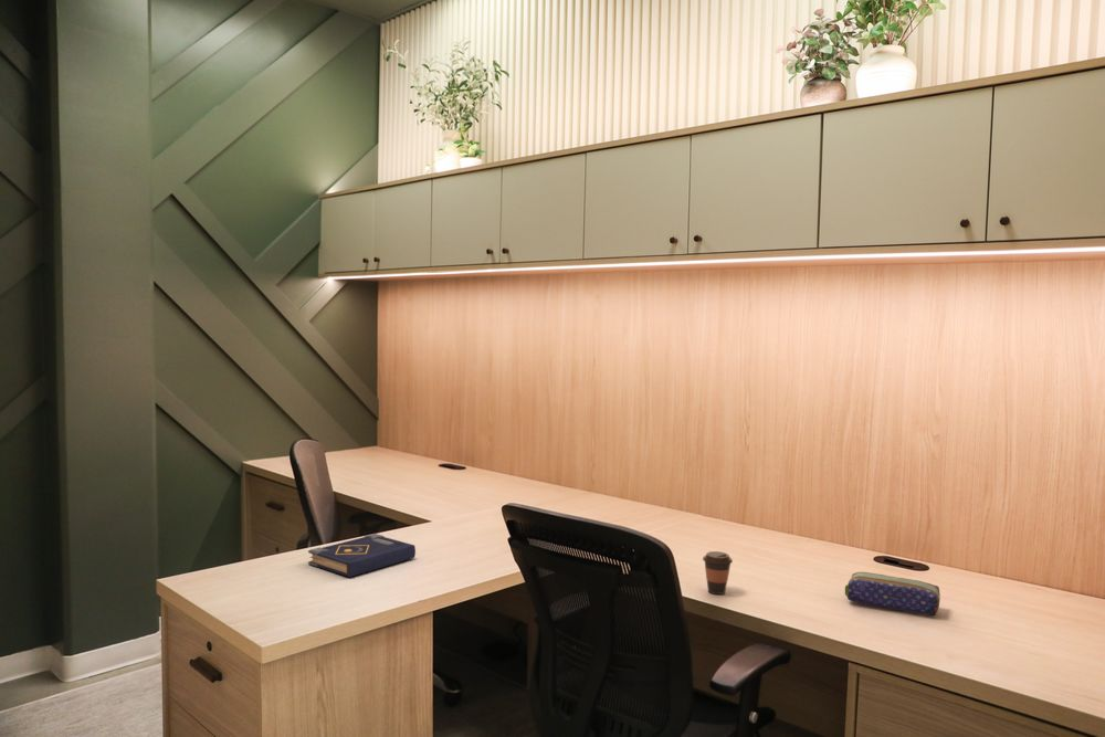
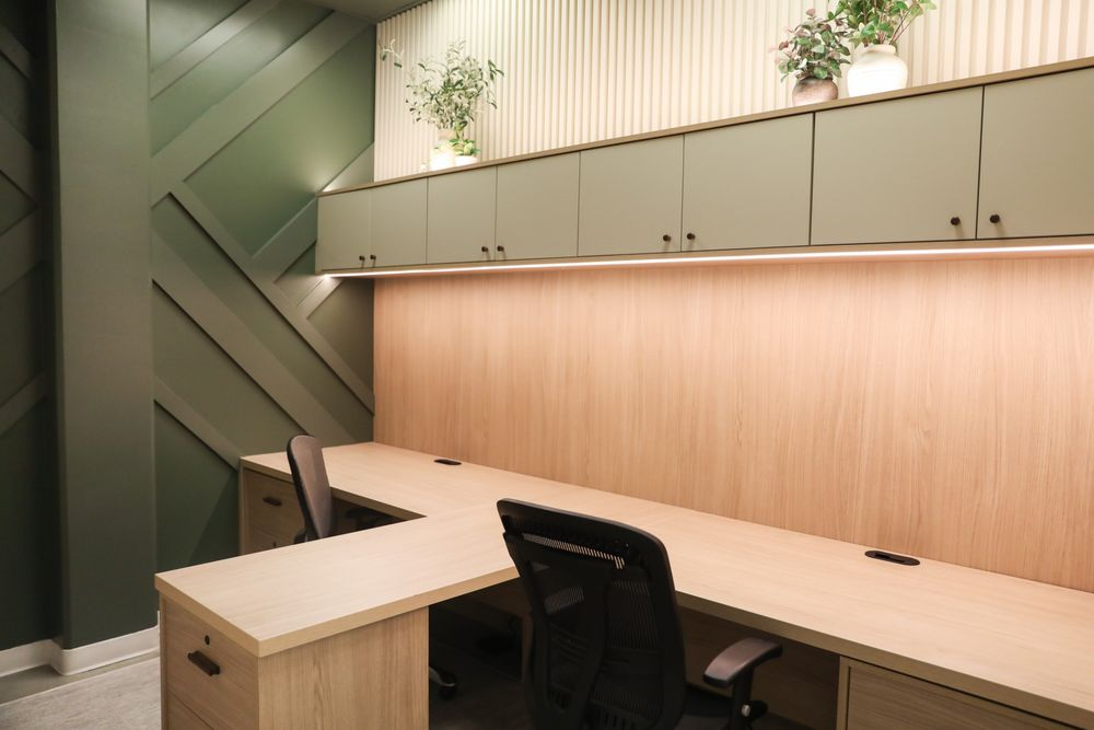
- coffee cup [702,550,734,596]
- pencil case [844,571,941,617]
- book [307,533,417,578]
